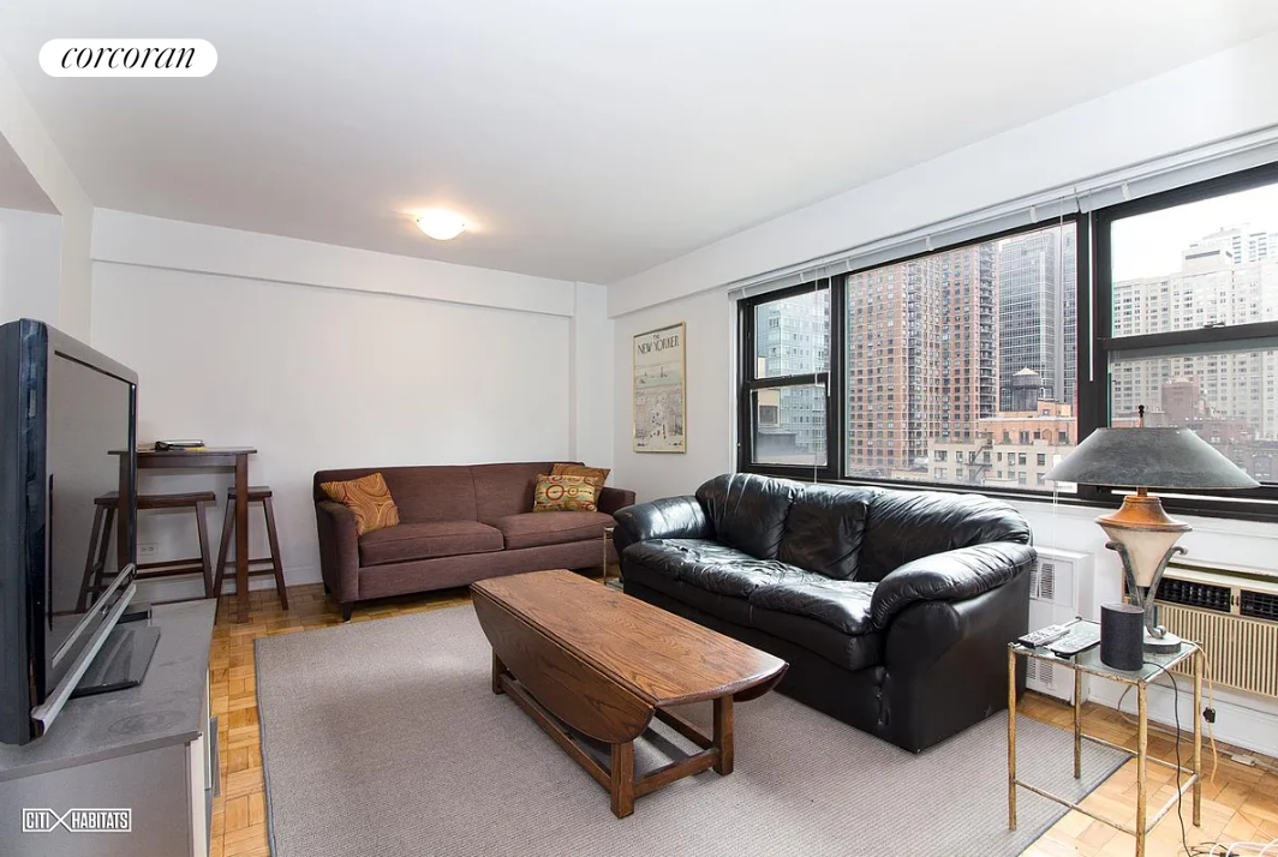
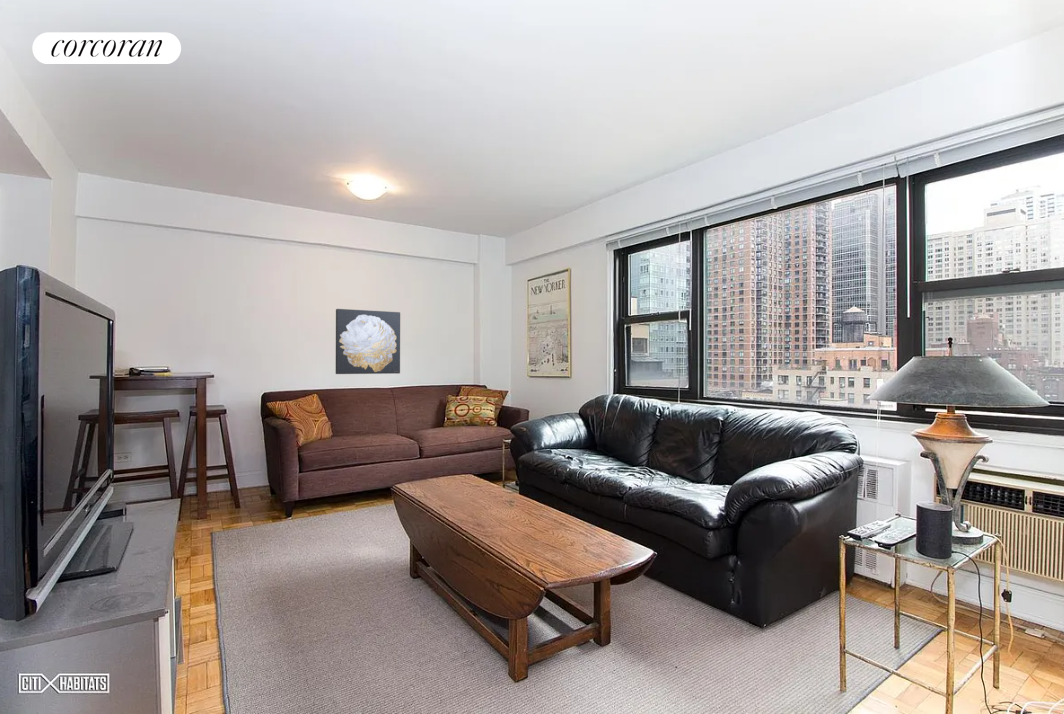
+ wall art [335,308,401,375]
